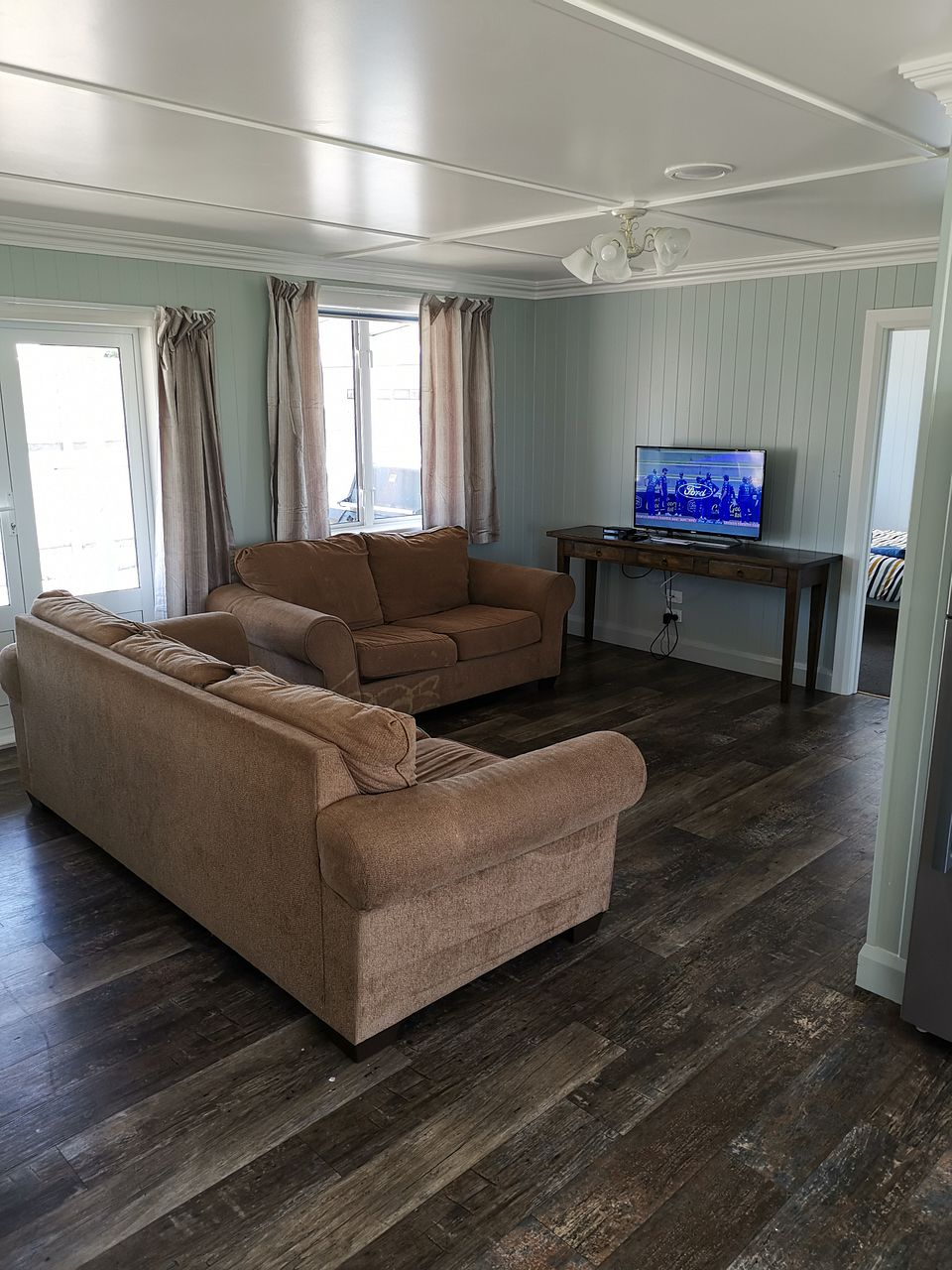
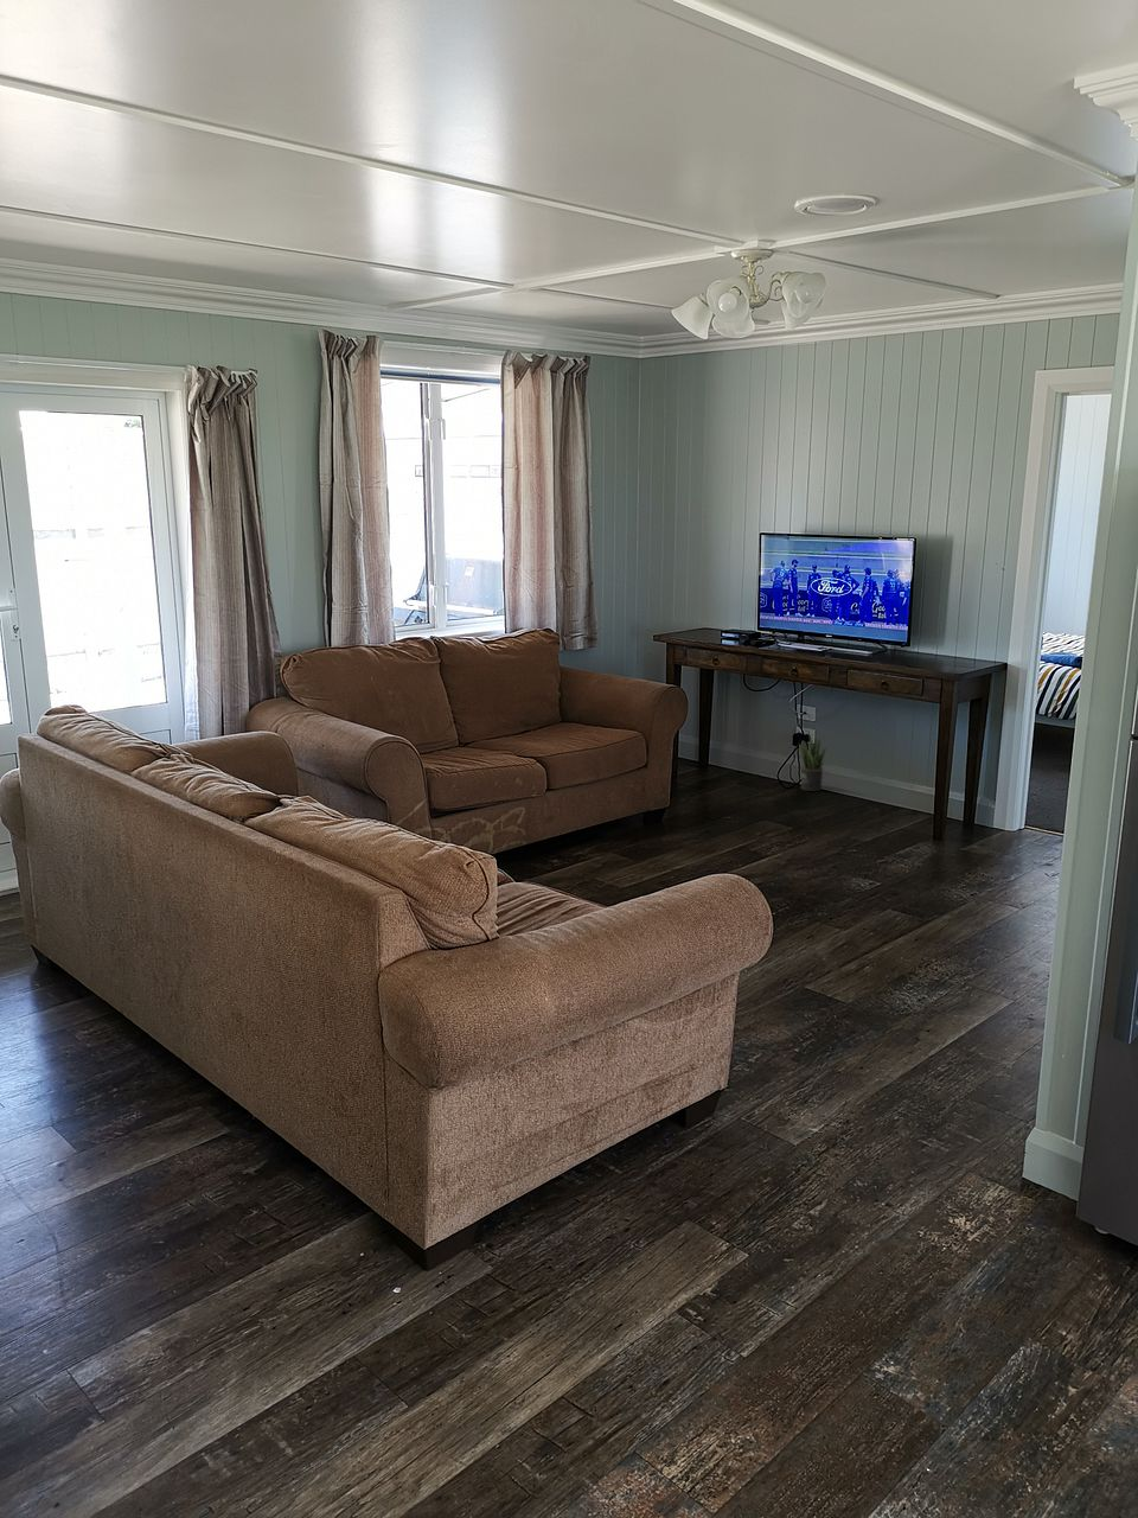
+ potted plant [797,734,827,792]
